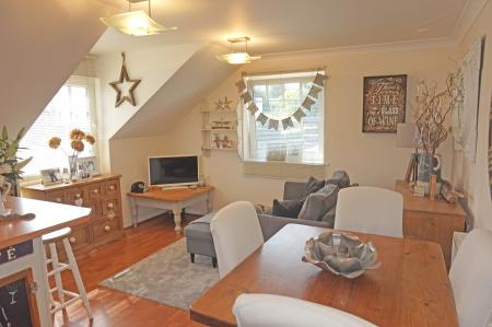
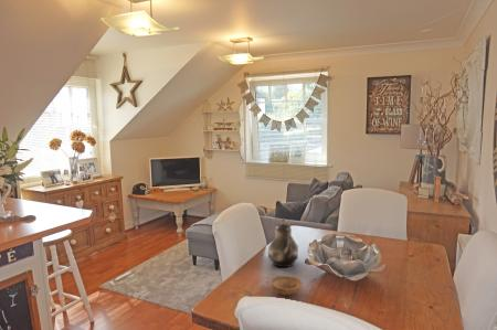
+ teapot [267,217,299,268]
+ bowl [269,275,304,296]
